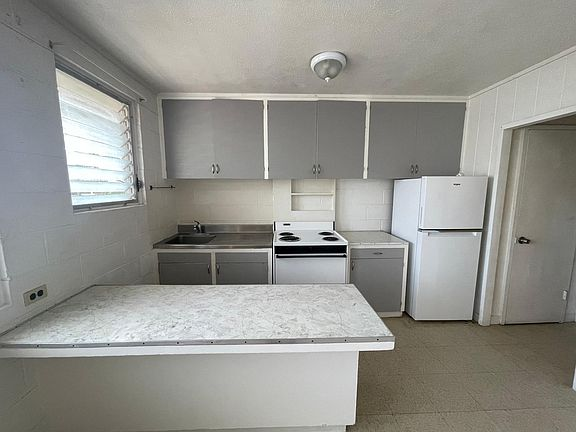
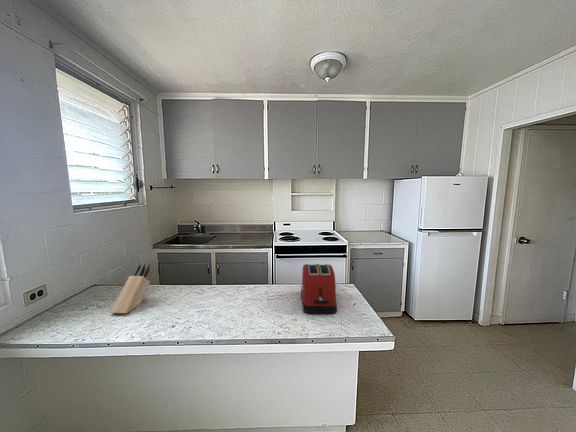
+ toaster [300,263,338,314]
+ knife block [110,263,151,314]
